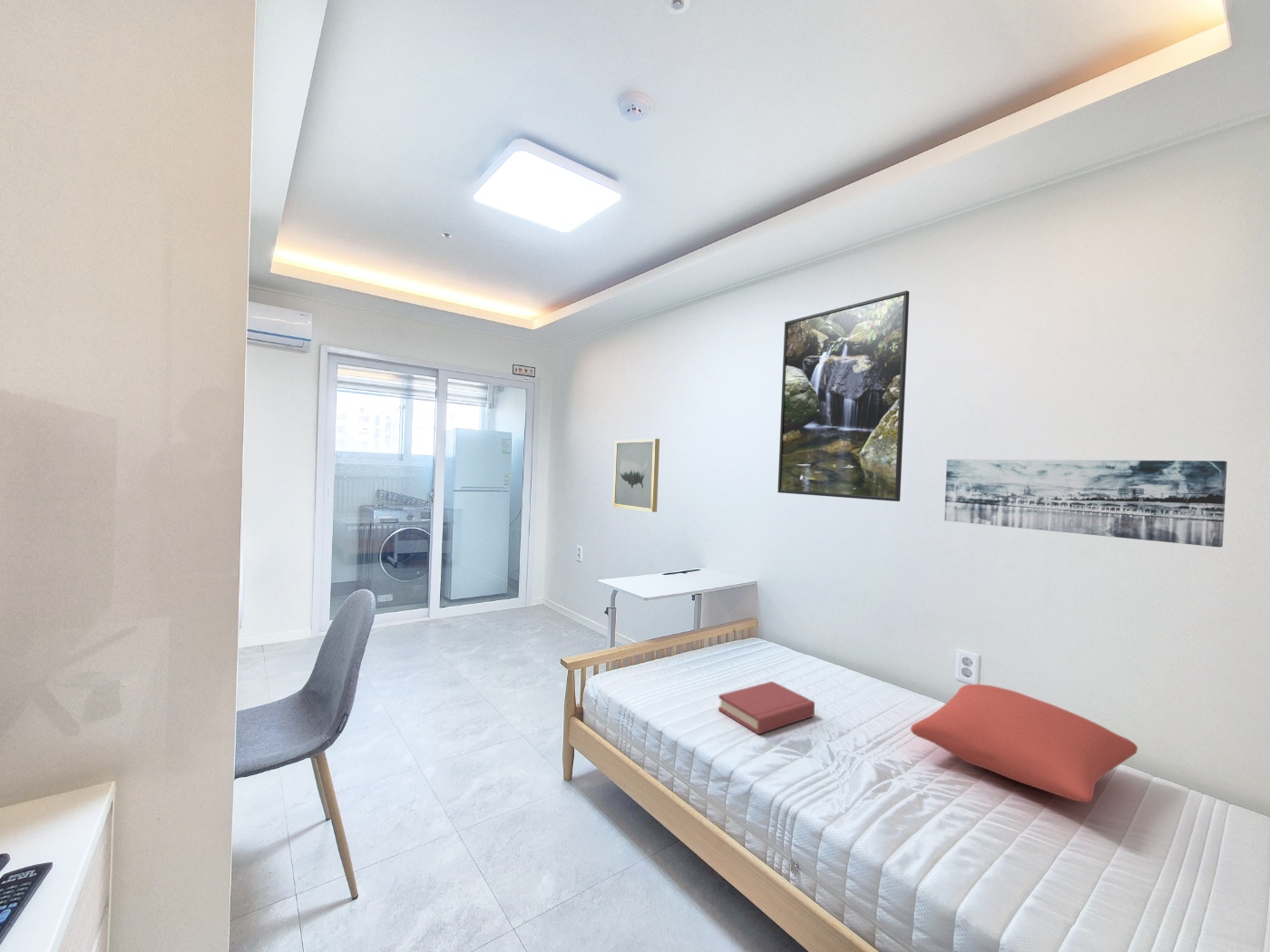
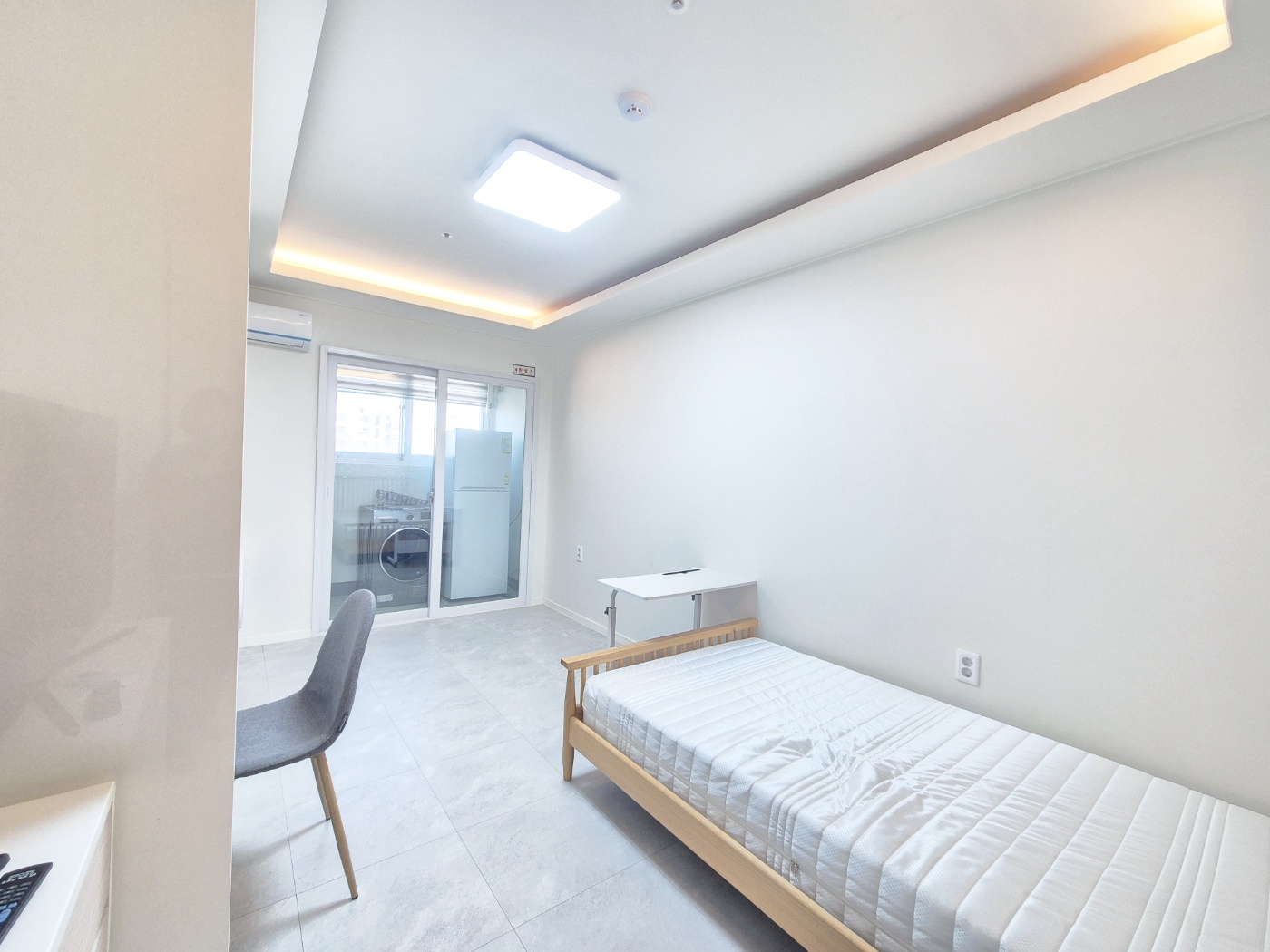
- hardback book [718,681,816,735]
- wall art [943,459,1228,549]
- wall art [611,438,660,513]
- cushion [910,684,1138,803]
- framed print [777,290,910,502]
